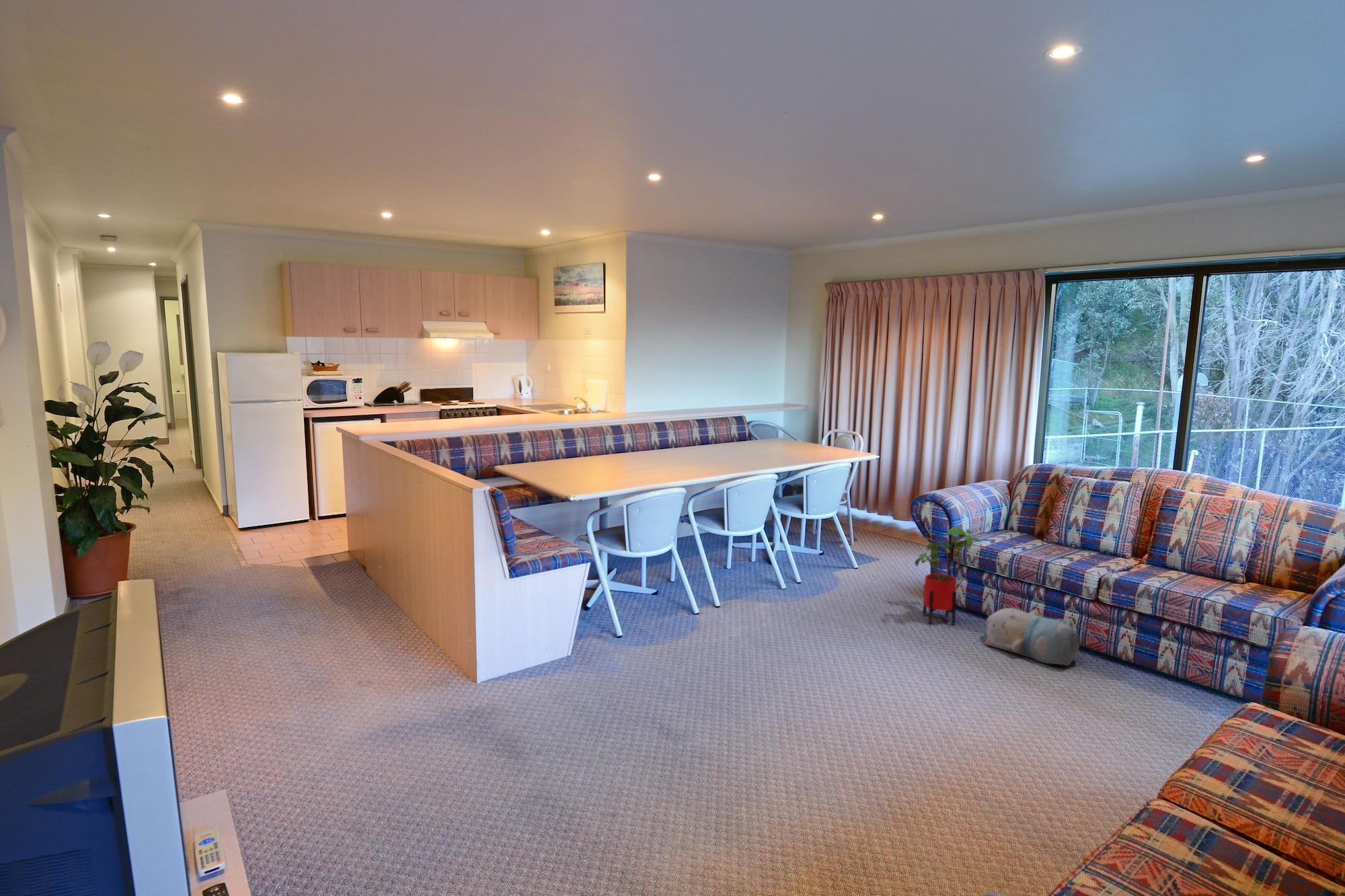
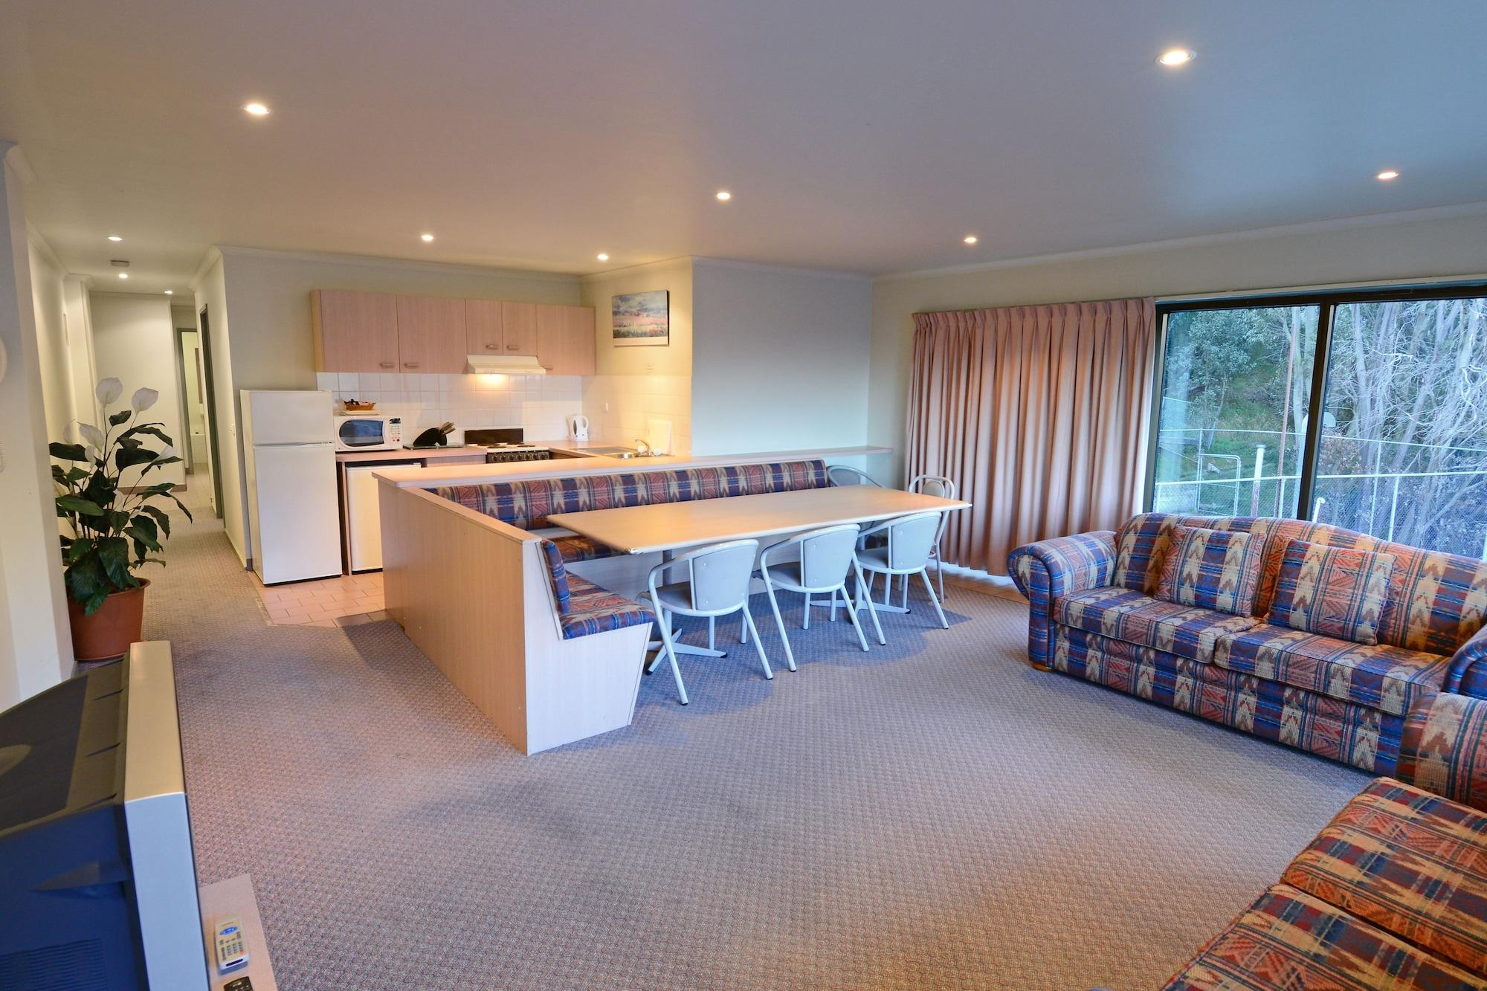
- plush toy [985,608,1080,666]
- house plant [914,526,983,626]
